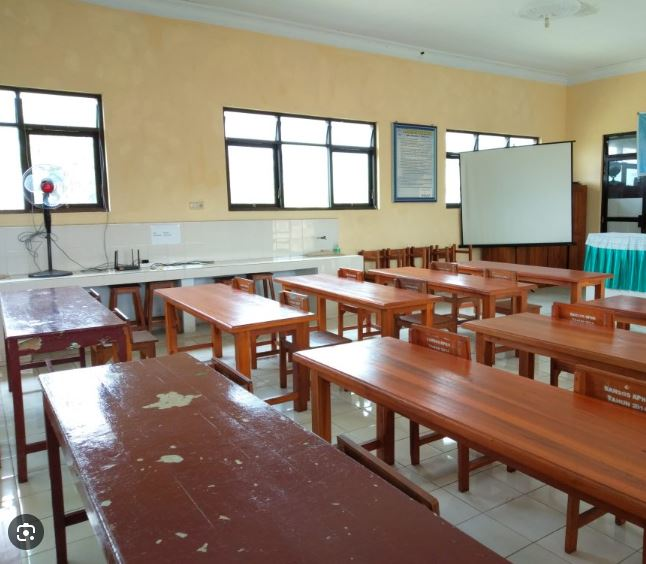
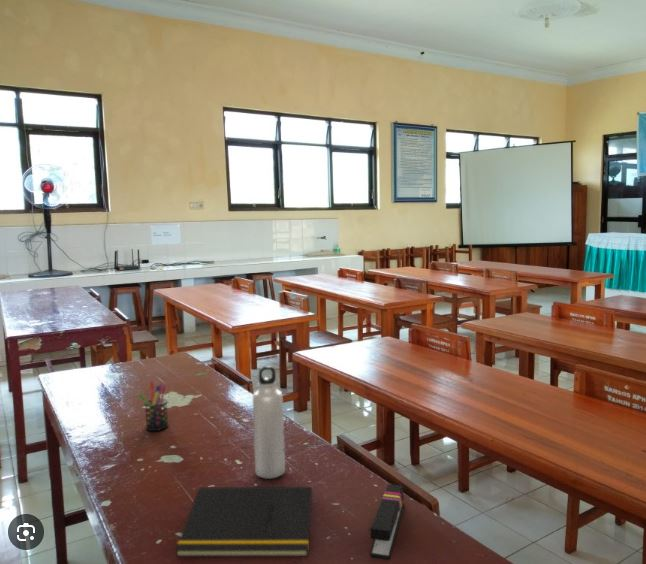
+ pen holder [137,380,169,432]
+ notepad [174,486,313,558]
+ water bottle [252,365,286,480]
+ stapler [369,483,405,561]
